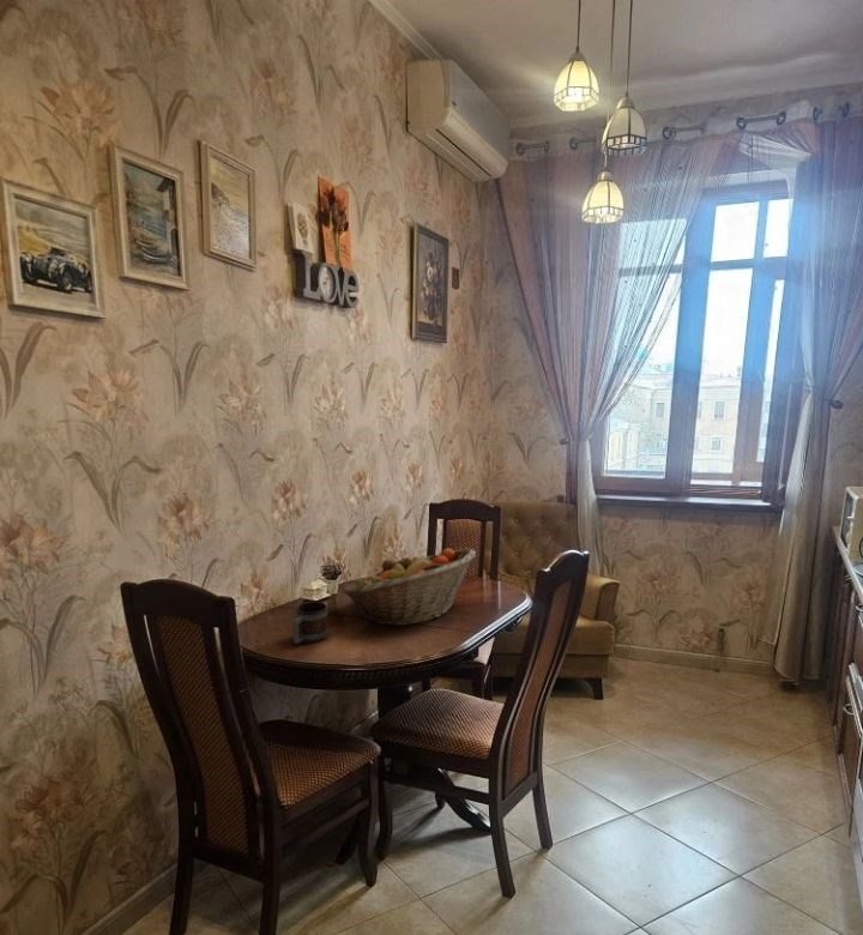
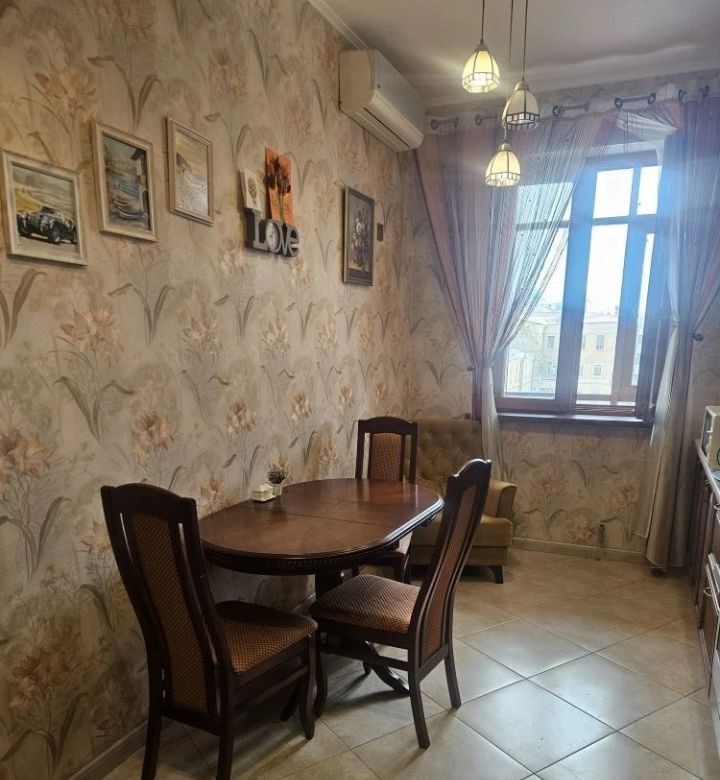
- mug [292,601,328,645]
- fruit basket [342,548,477,626]
